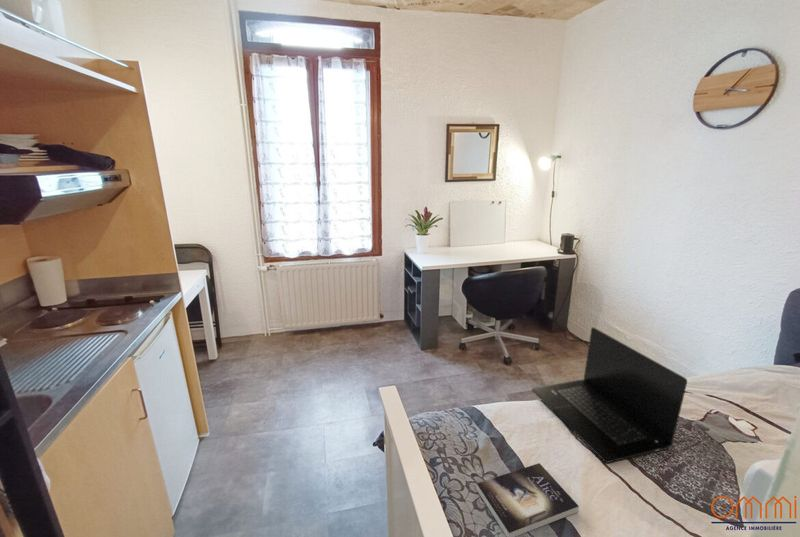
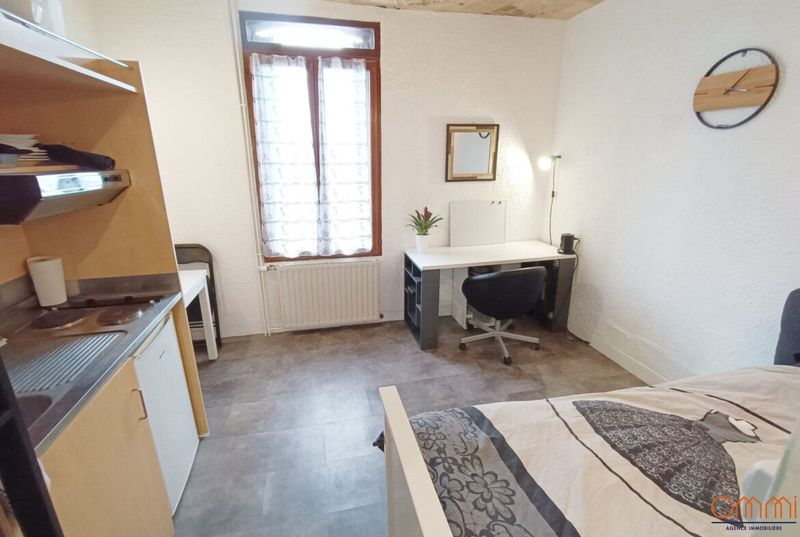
- laptop [531,326,688,464]
- book [475,462,580,537]
